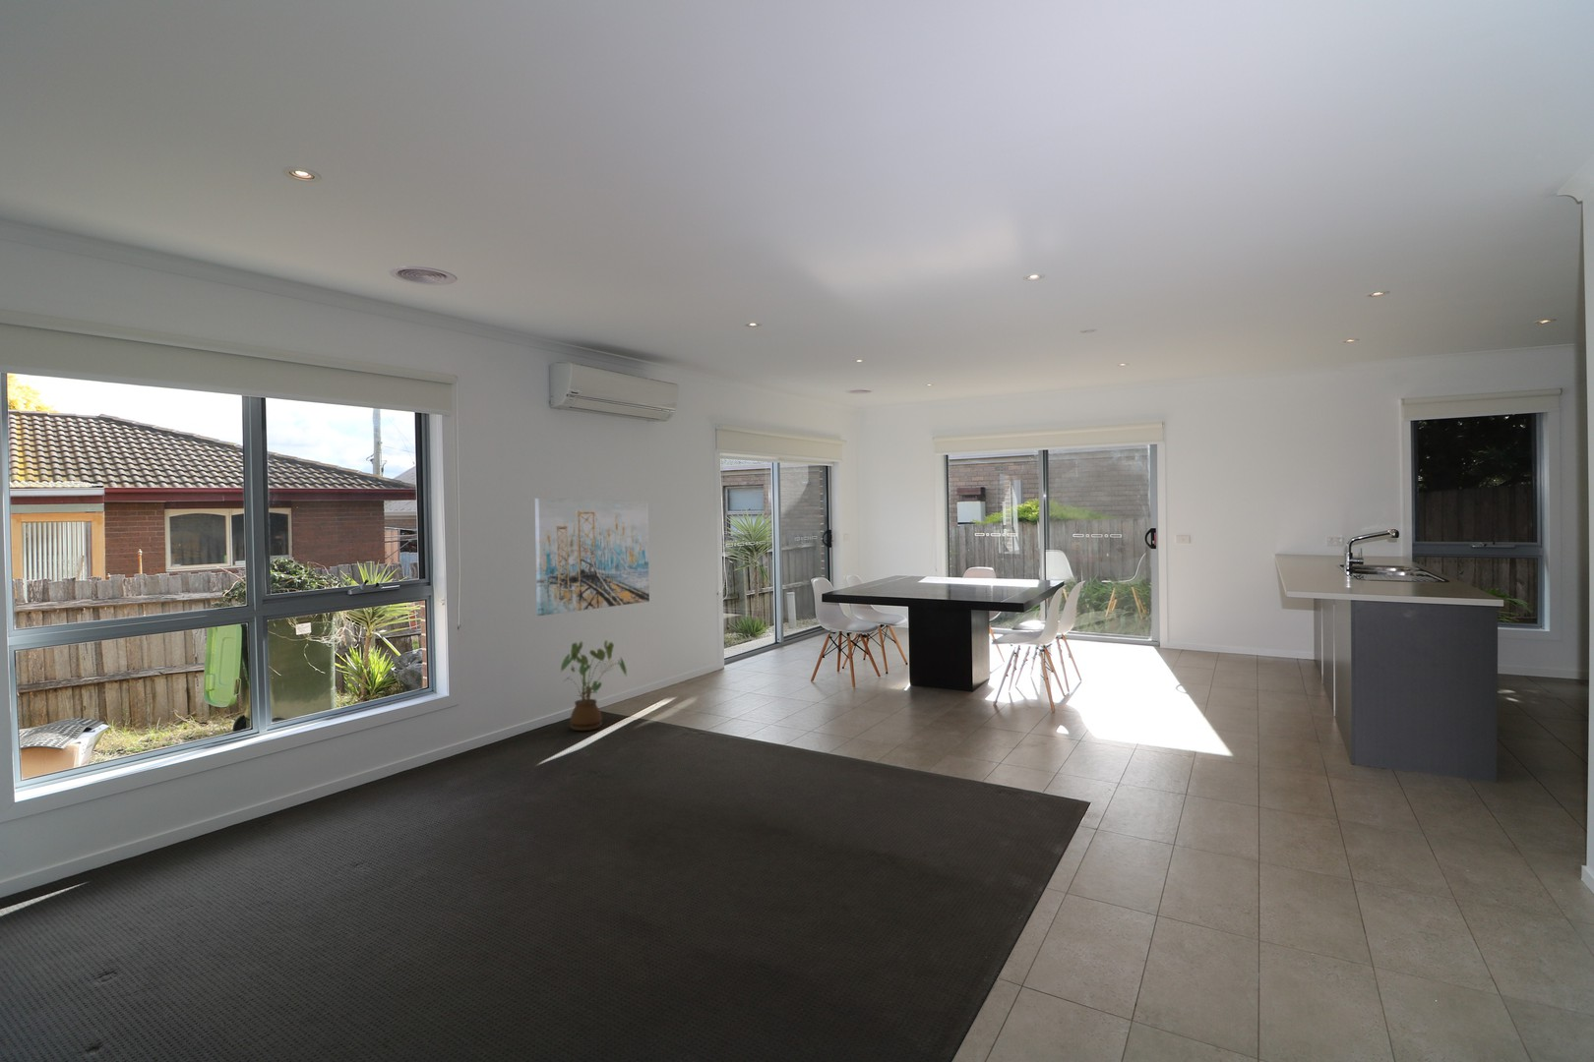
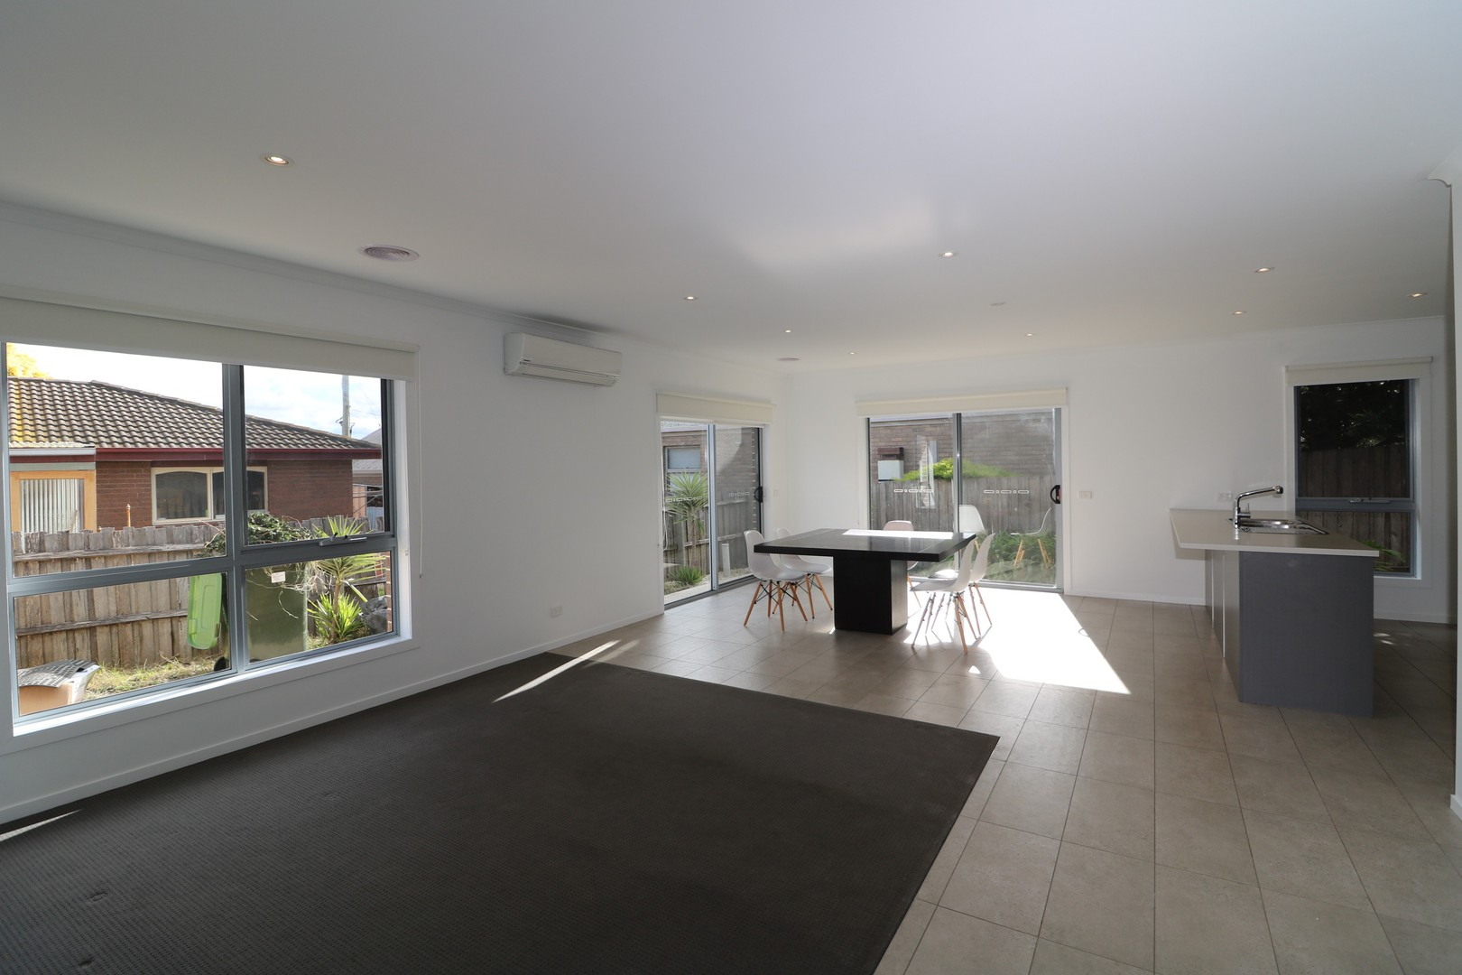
- house plant [559,639,627,731]
- wall art [534,497,650,616]
